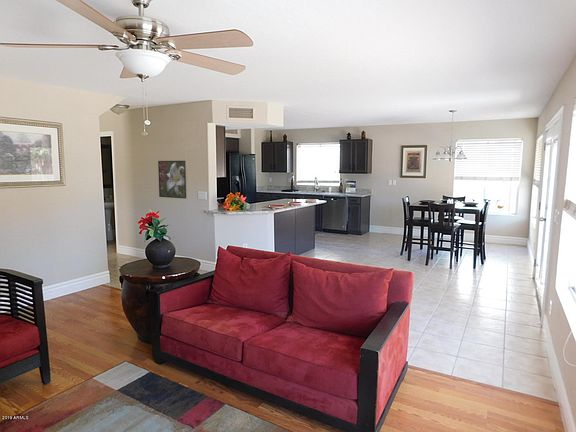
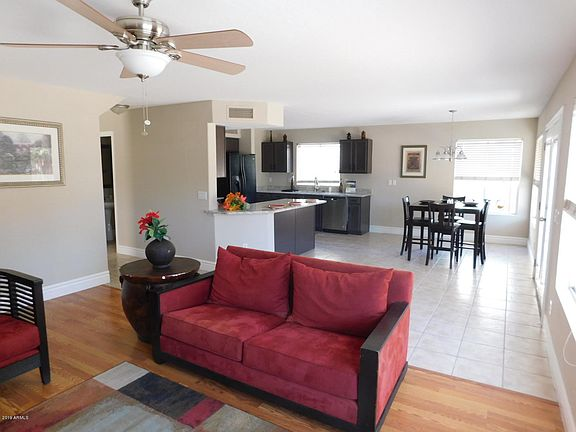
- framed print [157,160,187,199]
